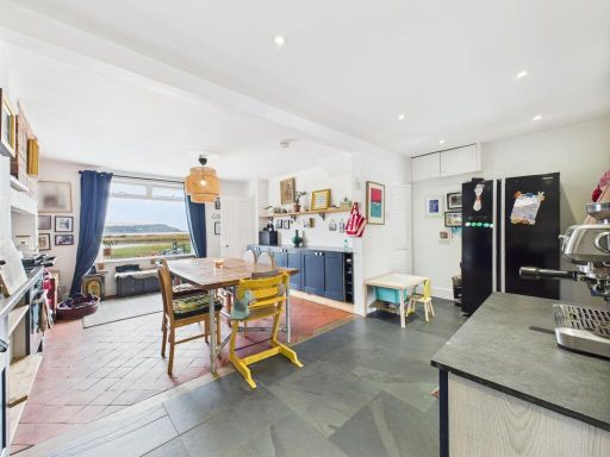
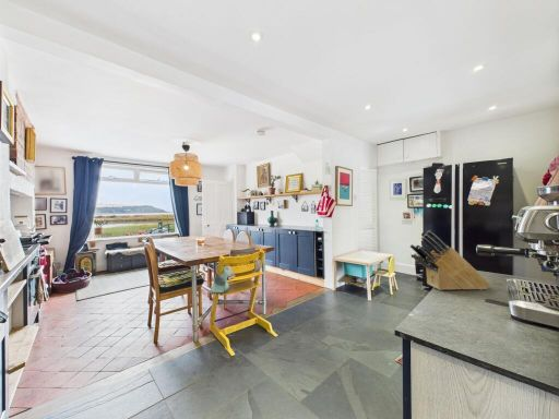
+ knife block [409,229,491,291]
